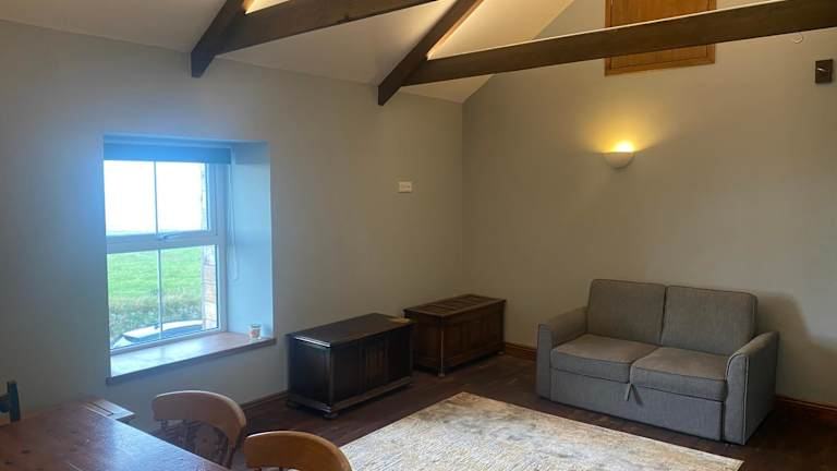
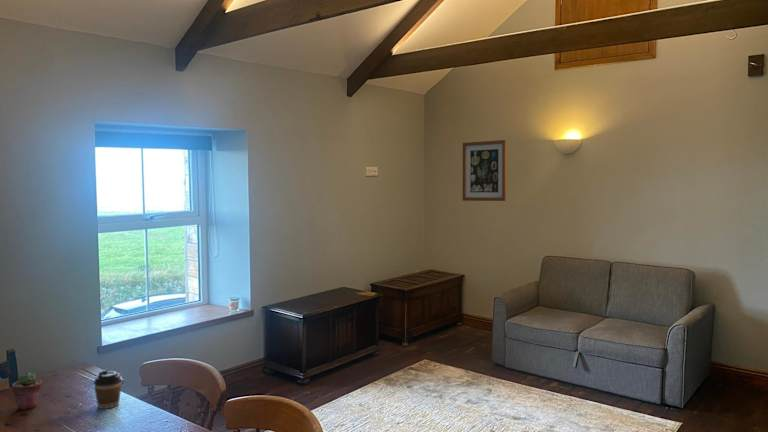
+ coffee cup [93,369,123,410]
+ potted succulent [11,371,43,411]
+ wall art [462,139,507,202]
